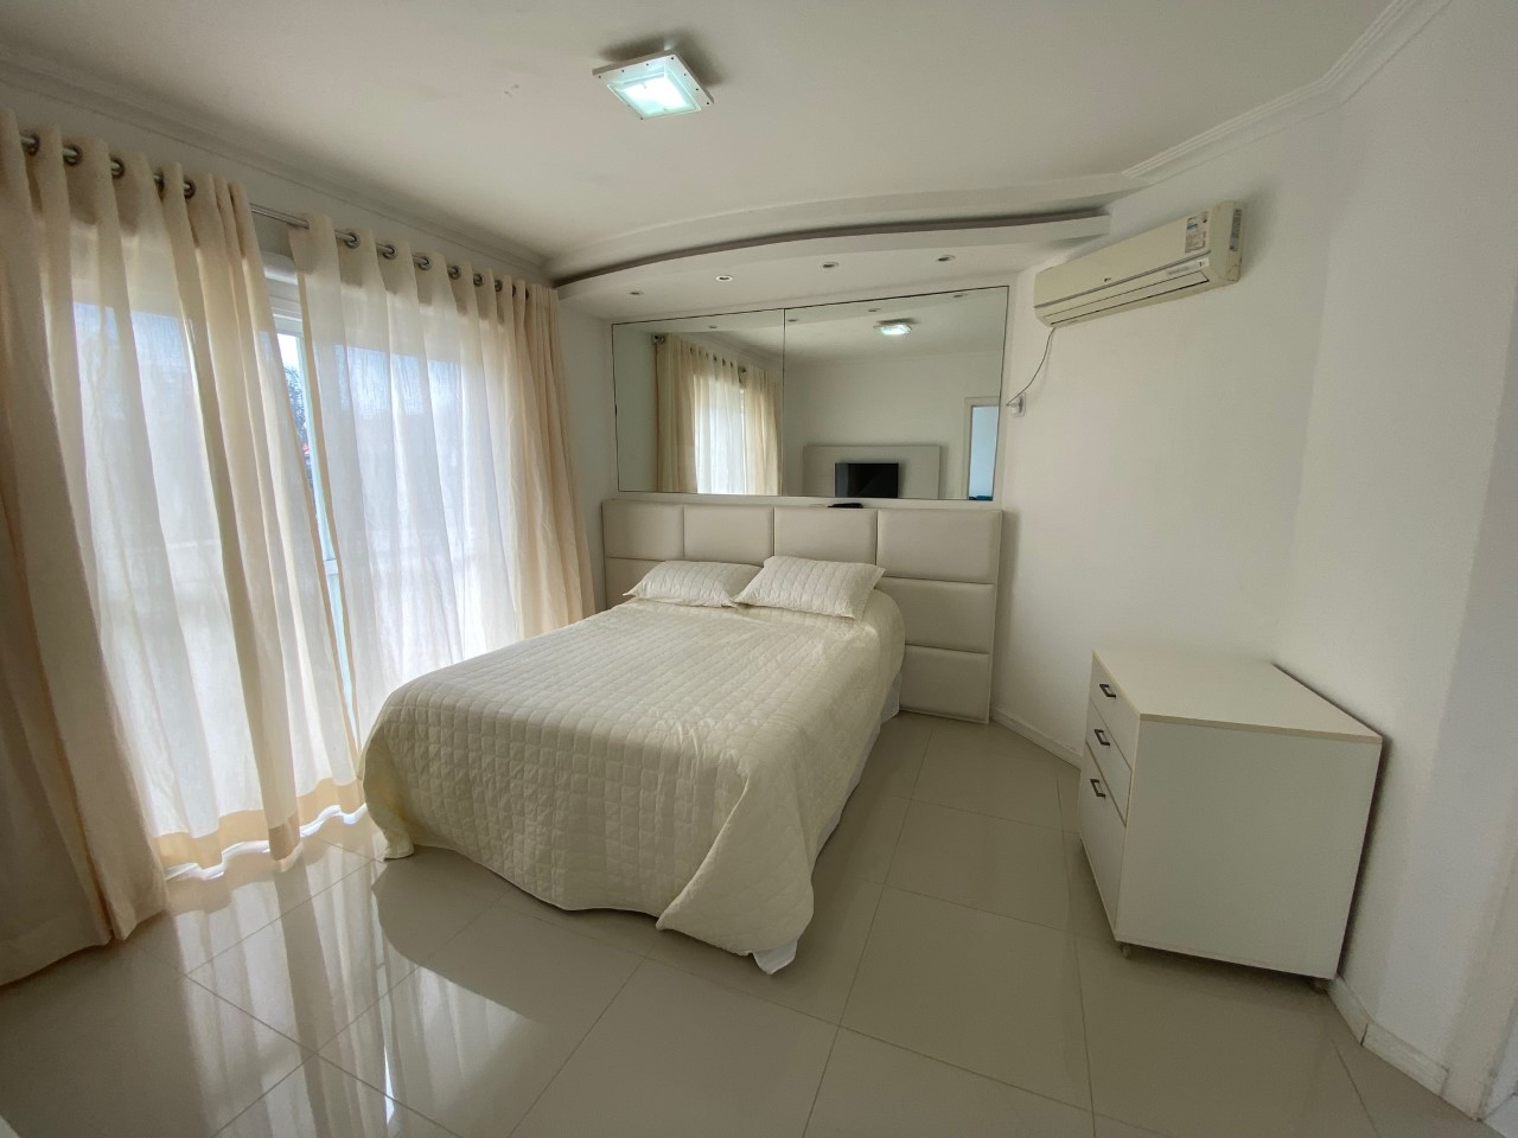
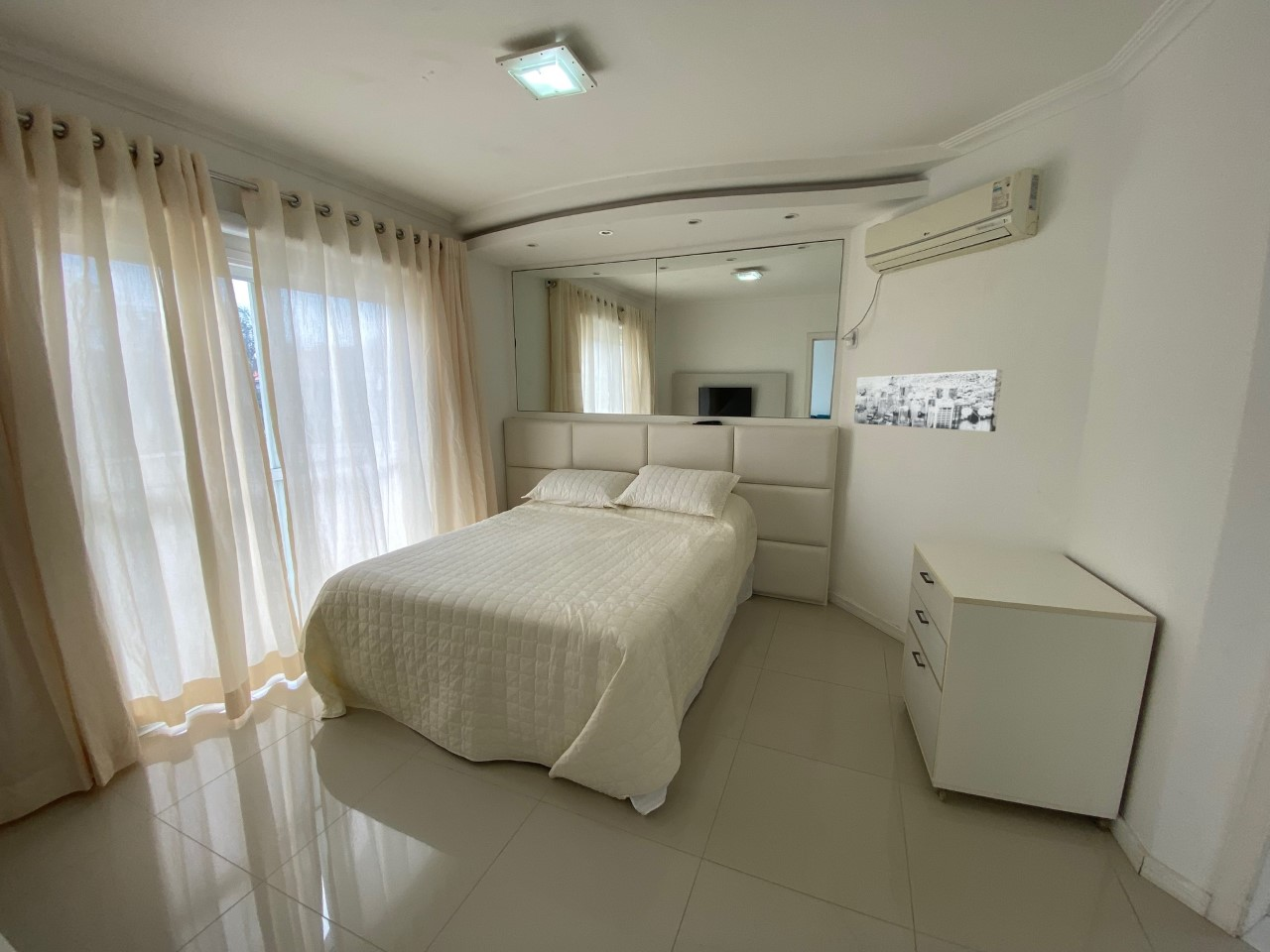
+ wall art [853,369,1004,432]
